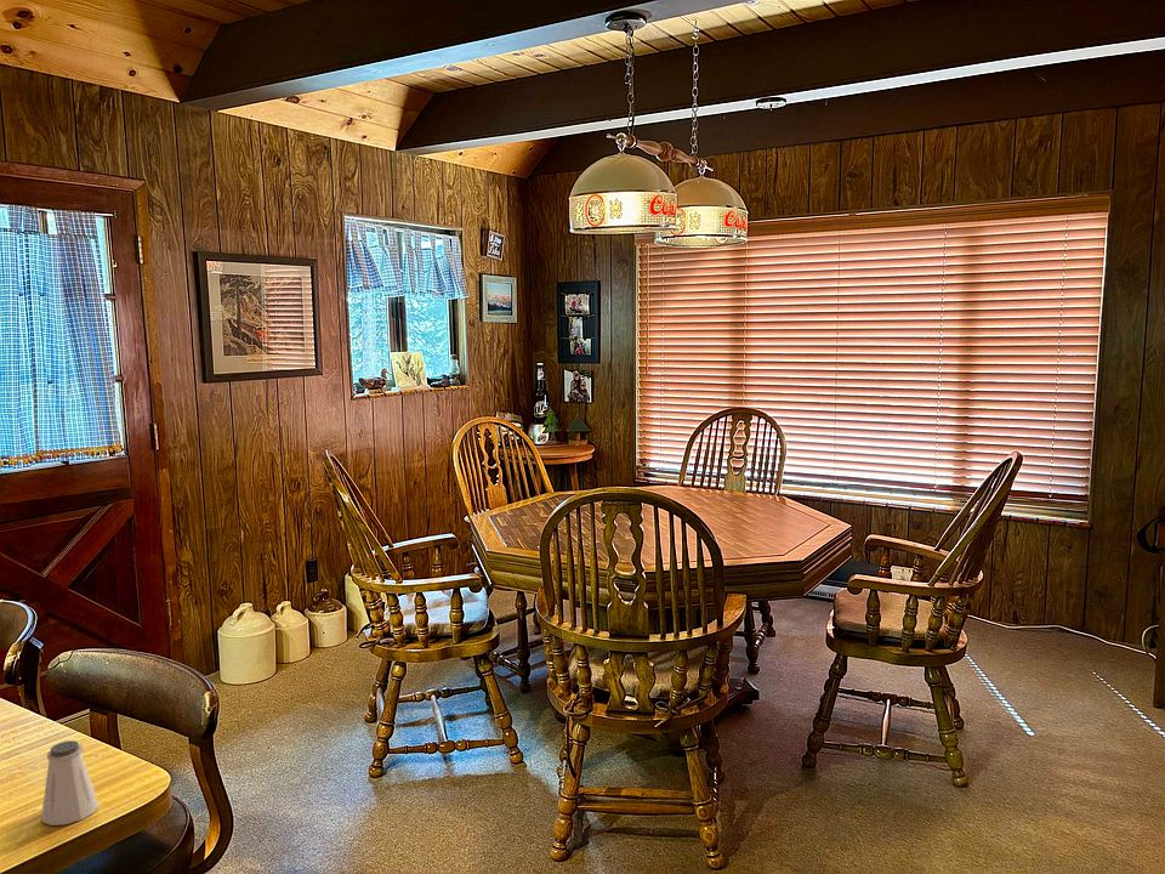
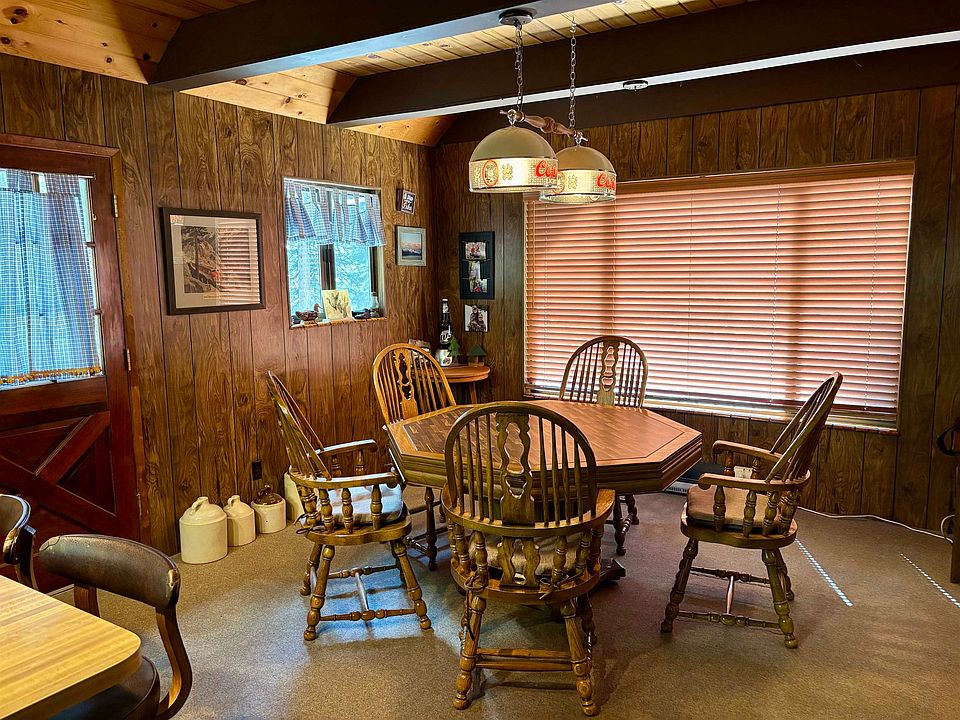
- saltshaker [40,739,101,827]
